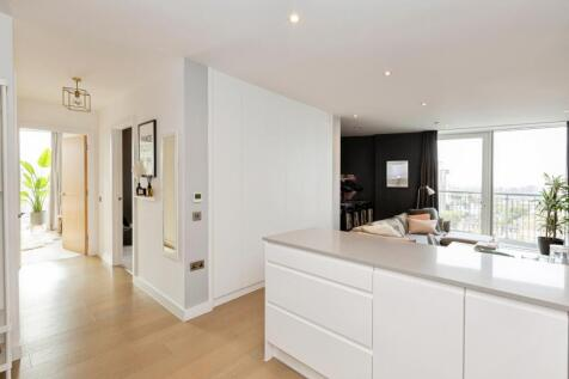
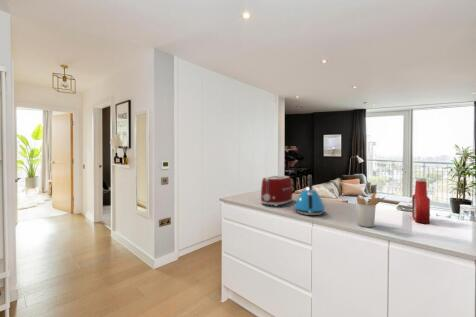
+ utensil holder [355,192,386,228]
+ soap bottle [411,177,431,225]
+ toaster [260,175,293,207]
+ kettle [293,174,326,216]
